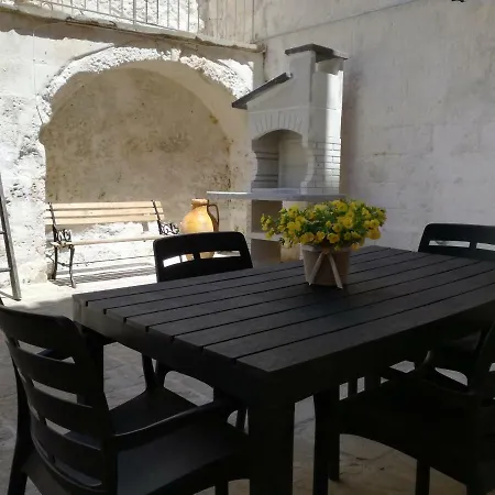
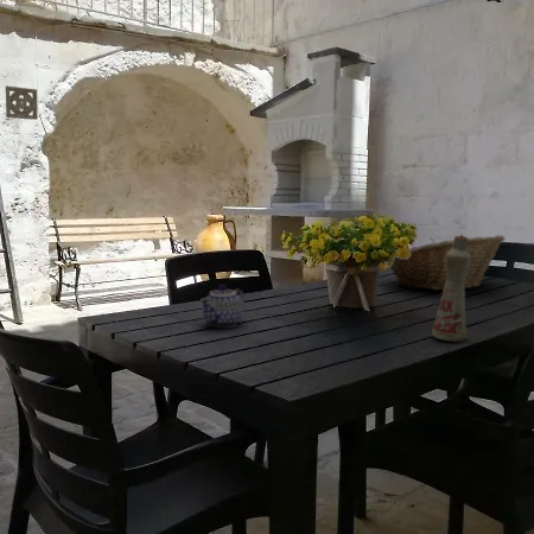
+ teapot [199,284,246,329]
+ fruit basket [389,234,507,292]
+ wall ornament [5,84,39,121]
+ bottle [431,234,471,343]
